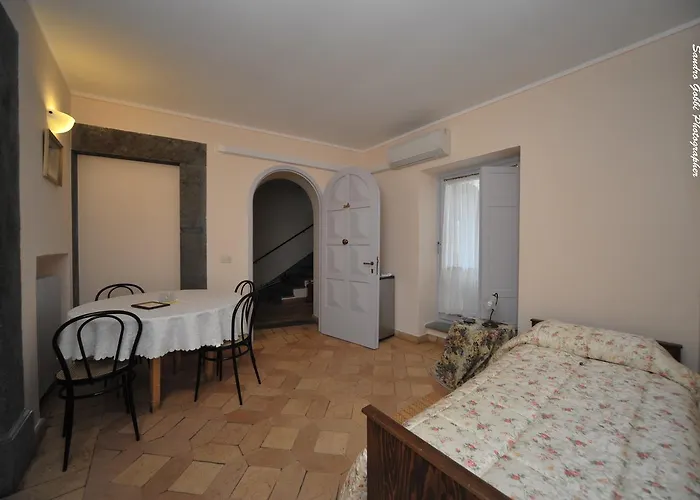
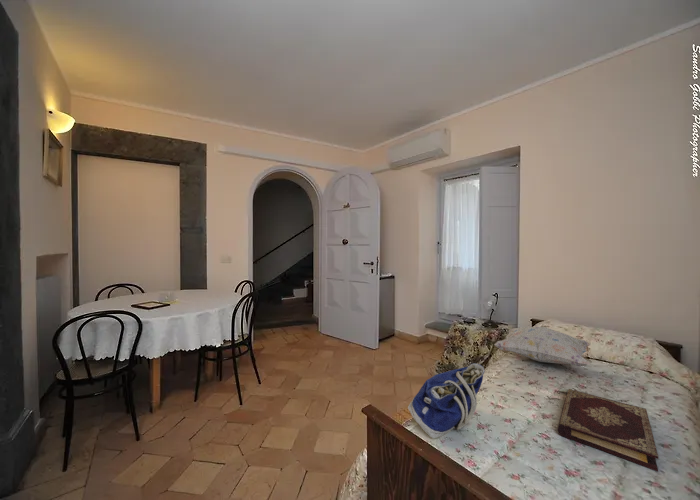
+ tote bag [407,362,485,440]
+ decorative pillow [493,326,592,367]
+ book [556,388,659,473]
